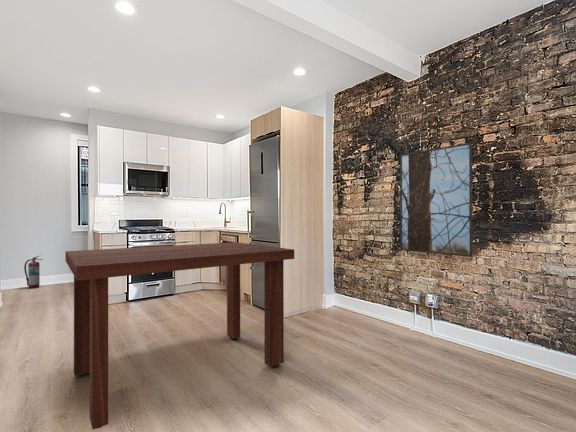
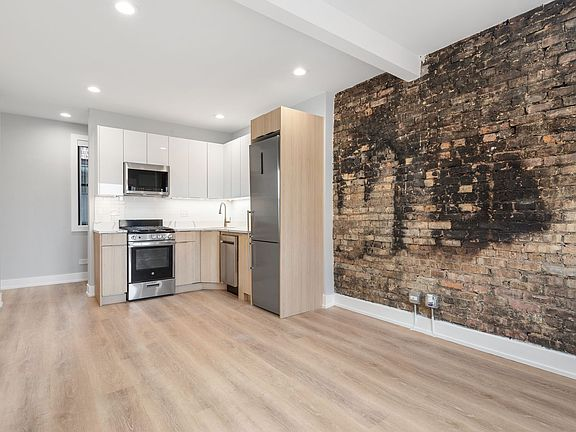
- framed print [399,142,473,258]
- dining table [65,241,295,430]
- fire extinguisher [23,255,44,289]
